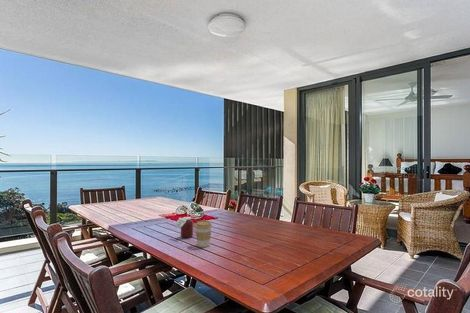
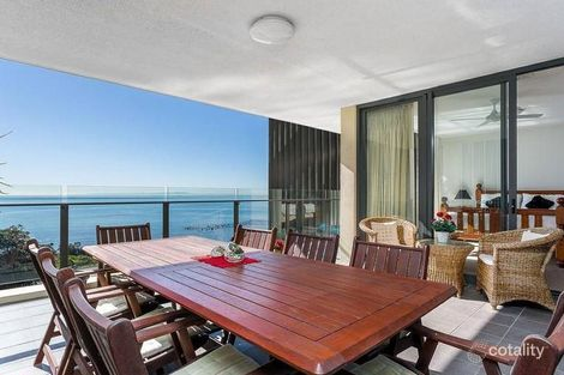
- coffee cup [194,220,213,248]
- jar [173,216,194,239]
